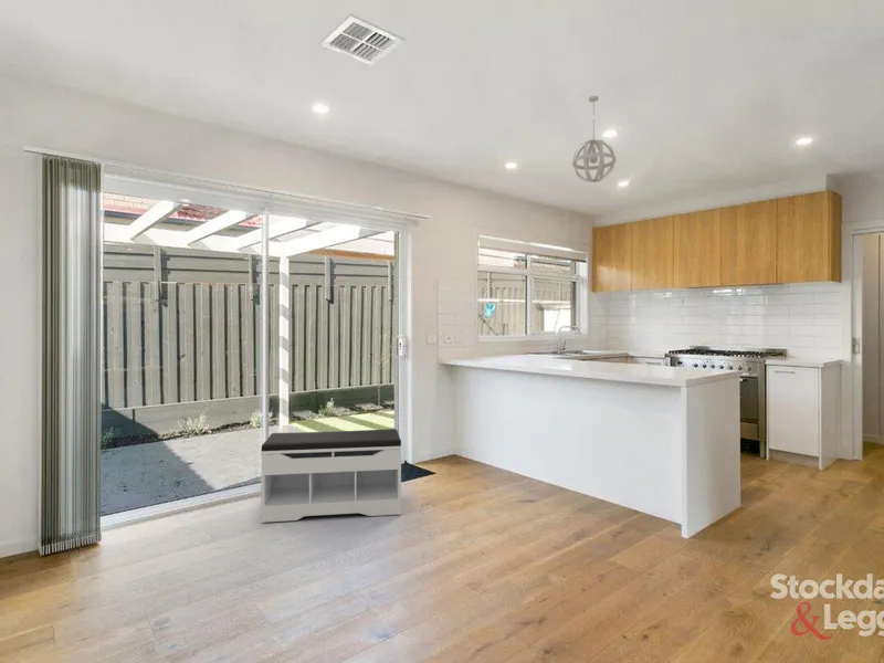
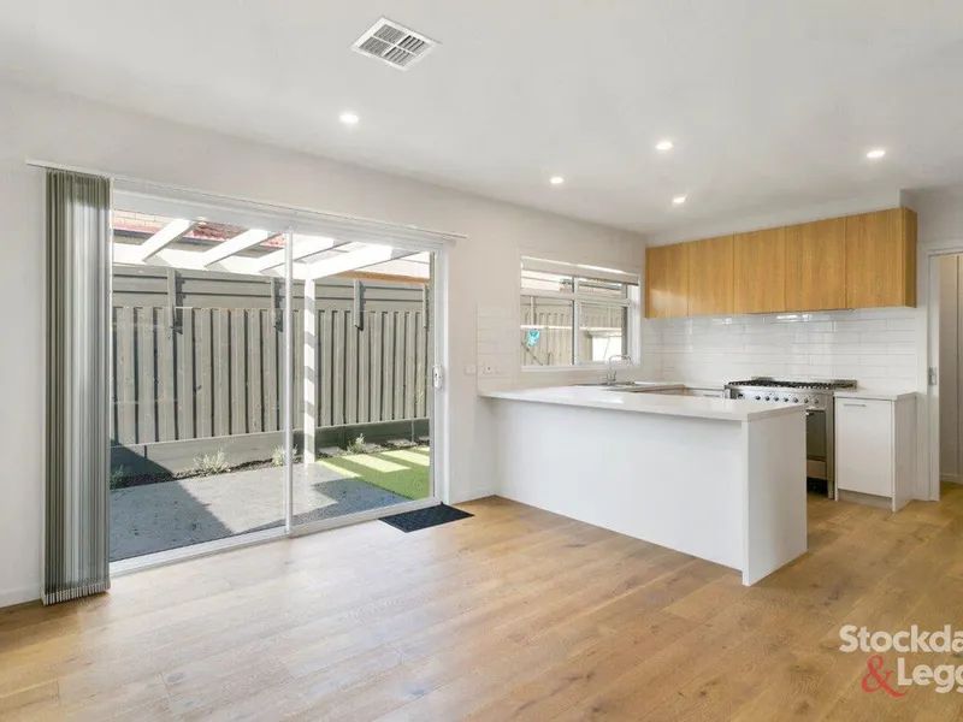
- bench [260,428,402,524]
- pendant light [571,95,617,183]
